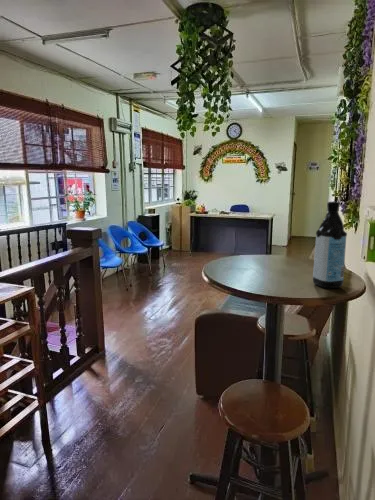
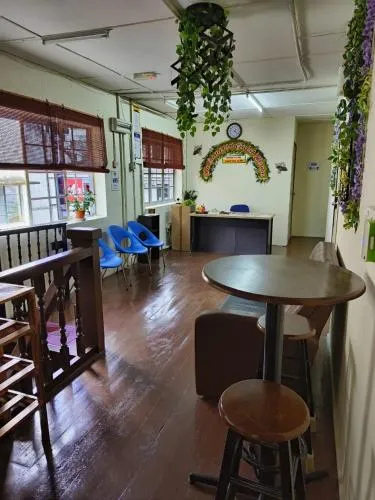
- water bottle [312,201,348,289]
